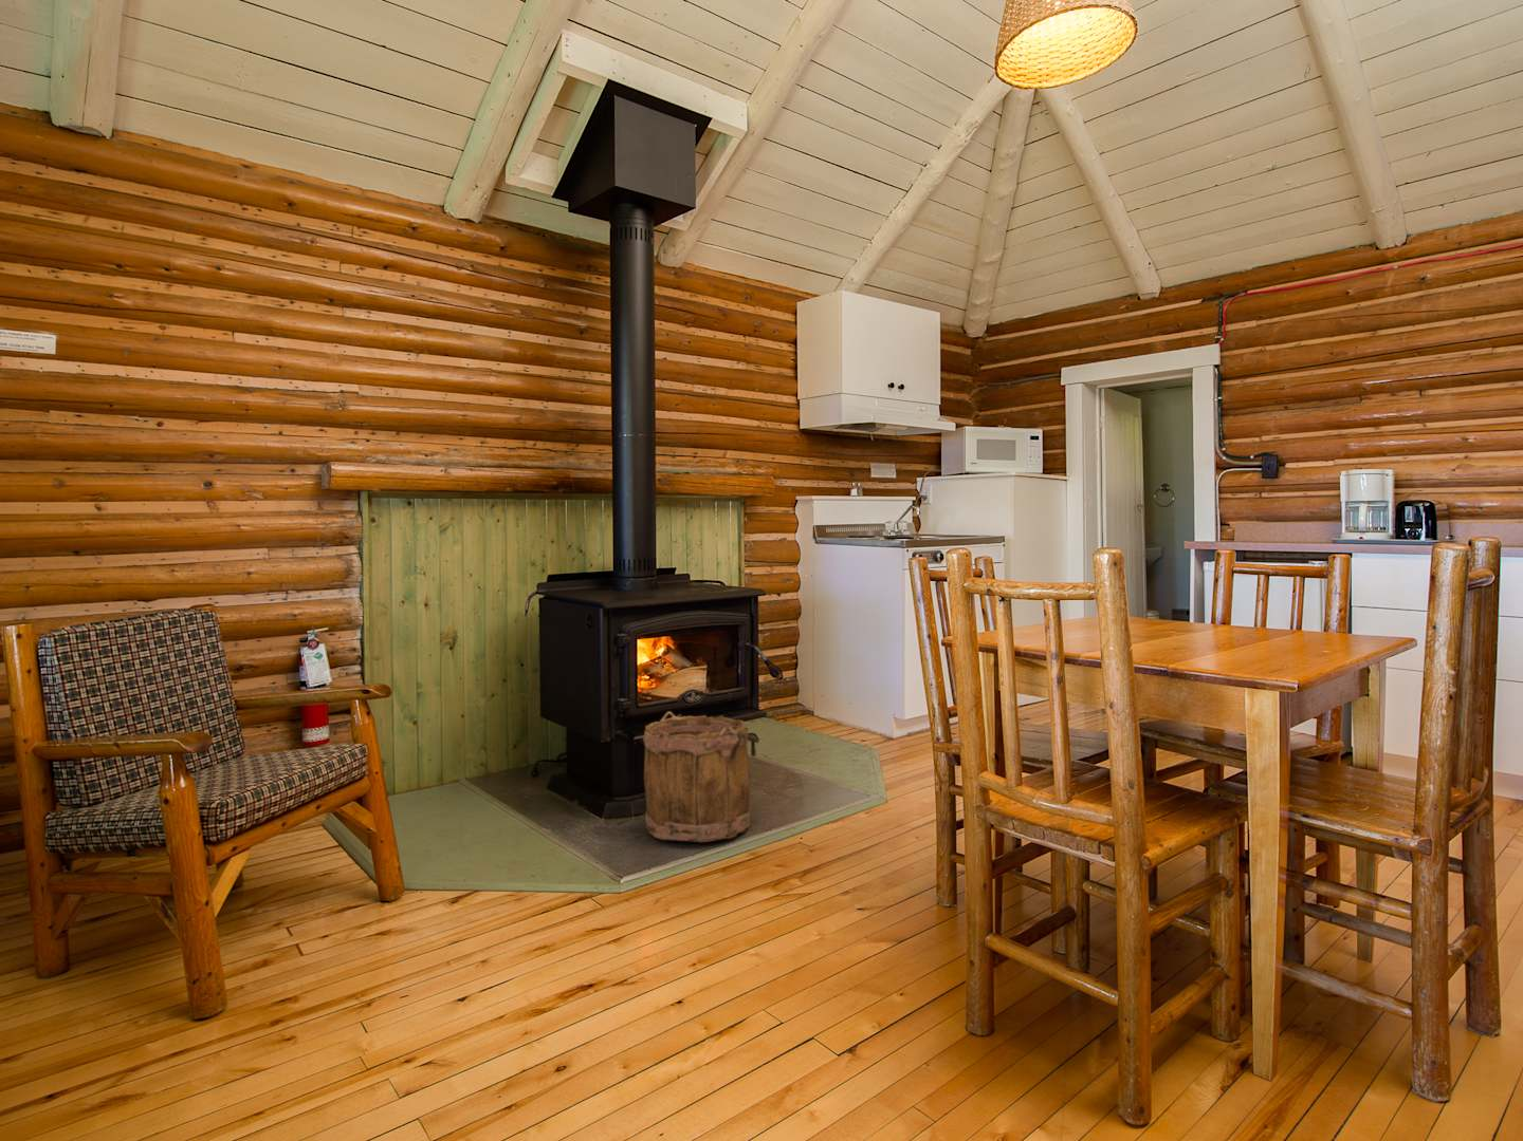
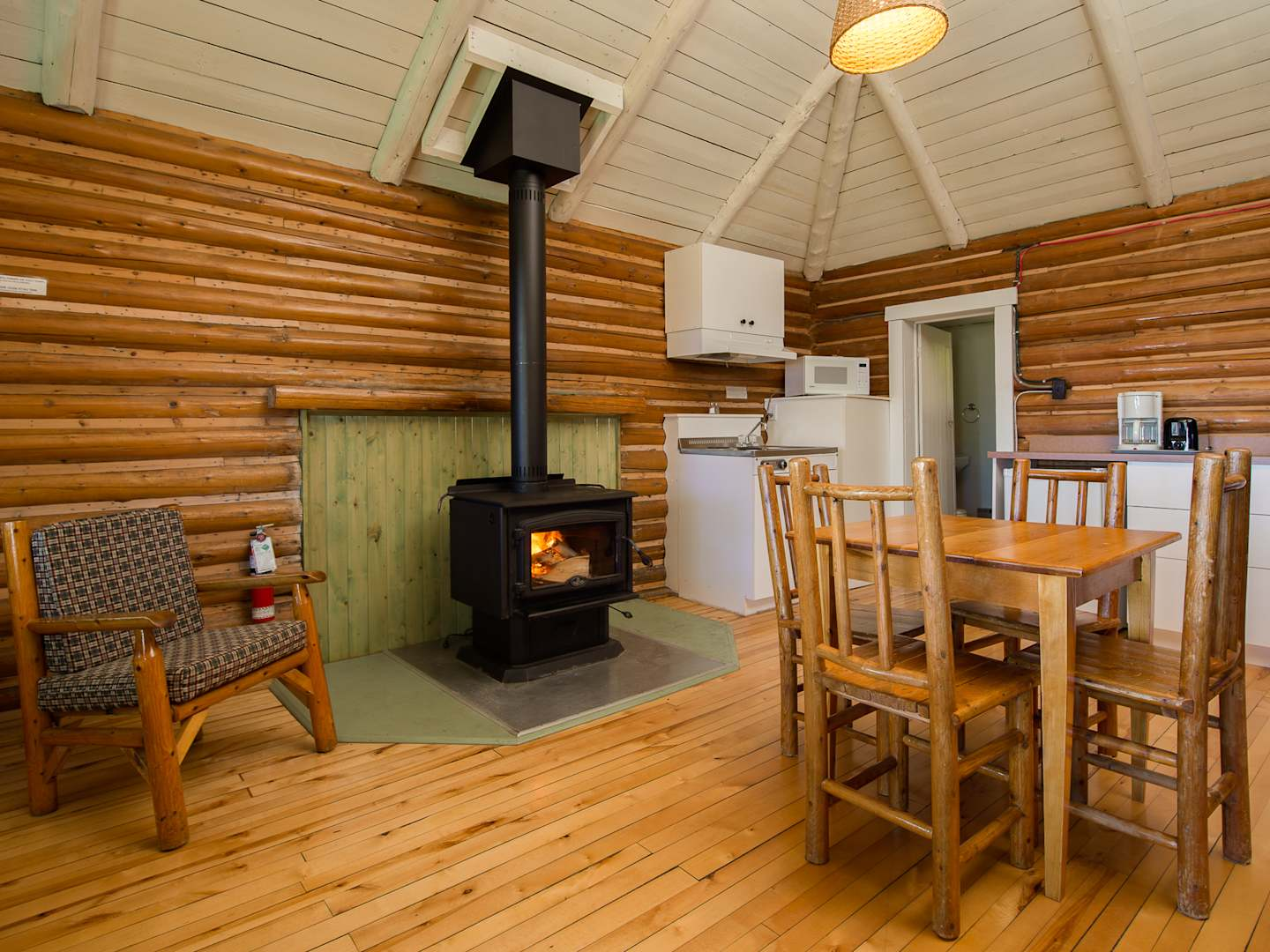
- bucket [642,711,760,843]
